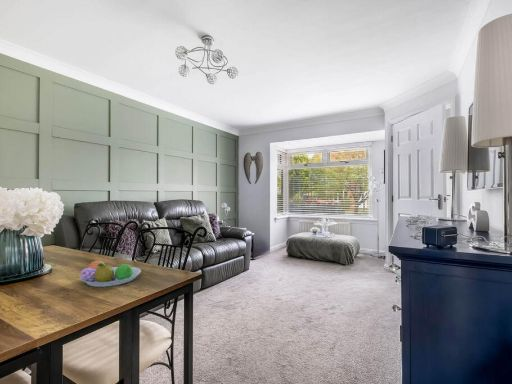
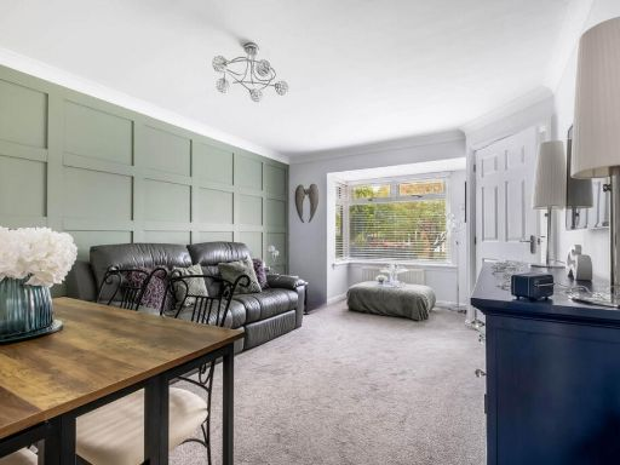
- fruit bowl [79,259,142,288]
